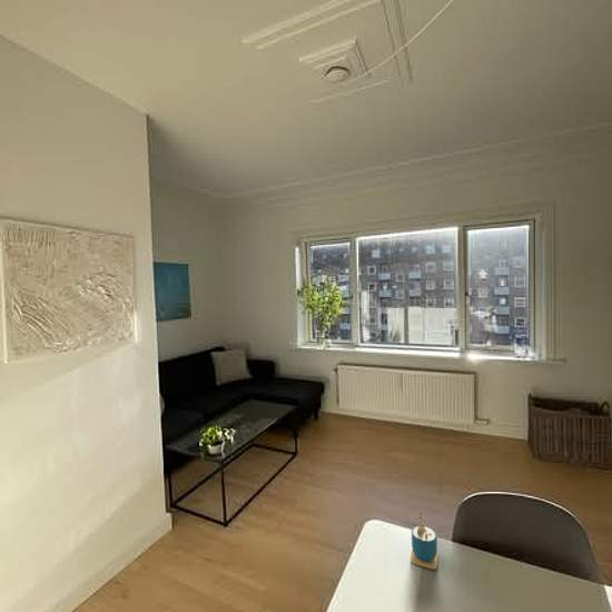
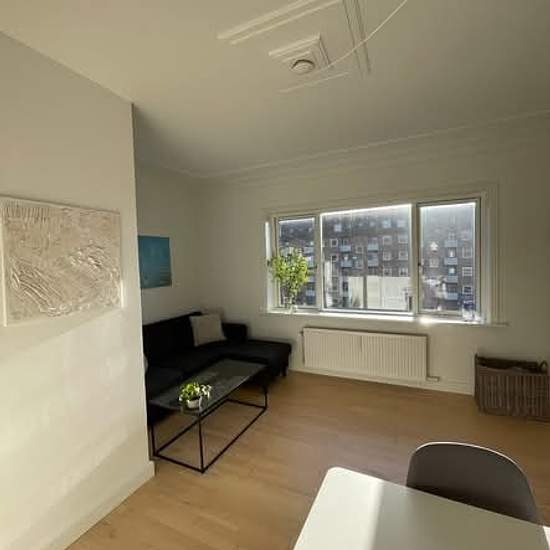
- cup [409,510,440,570]
